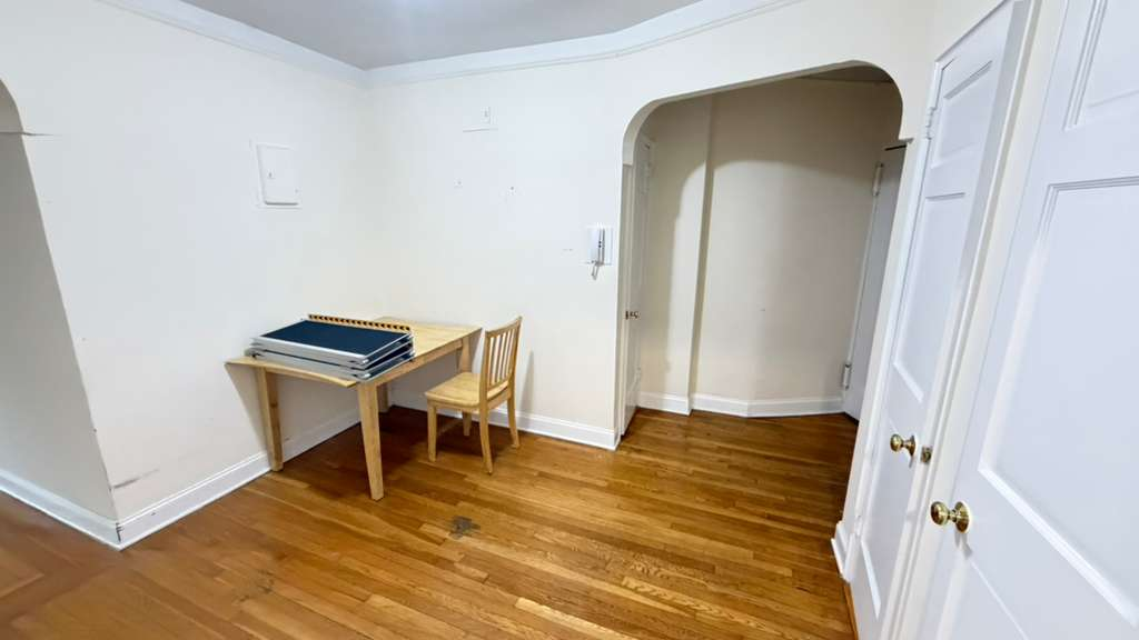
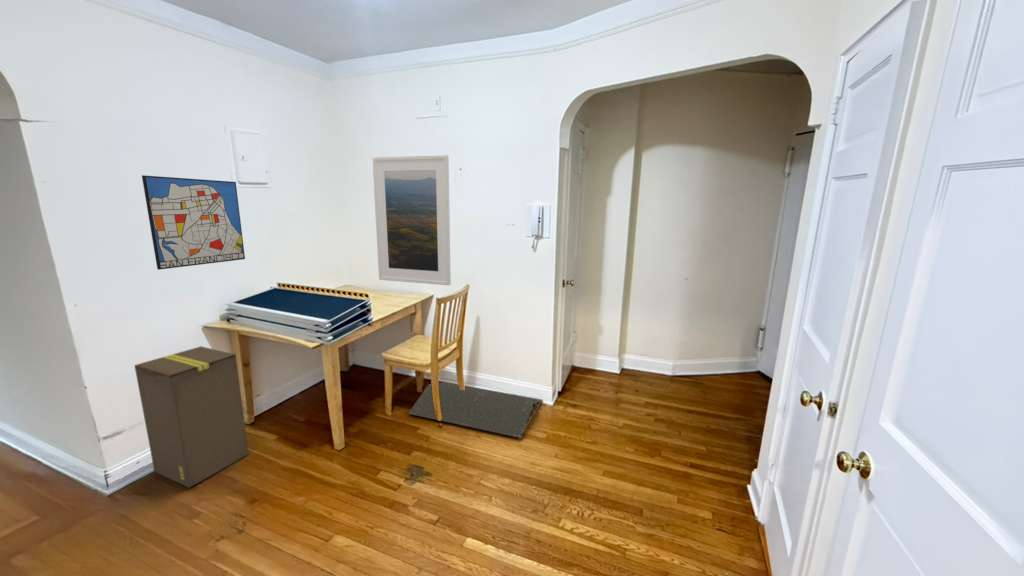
+ wall art [141,174,246,271]
+ cardboard box [133,345,250,489]
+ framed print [372,154,452,286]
+ architectural model [408,381,544,439]
